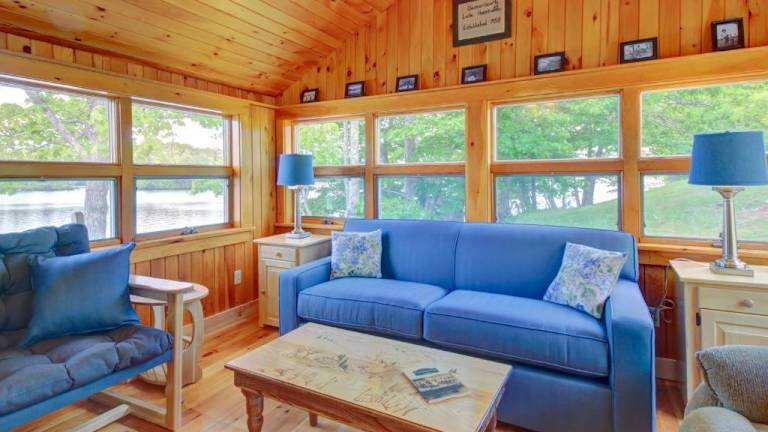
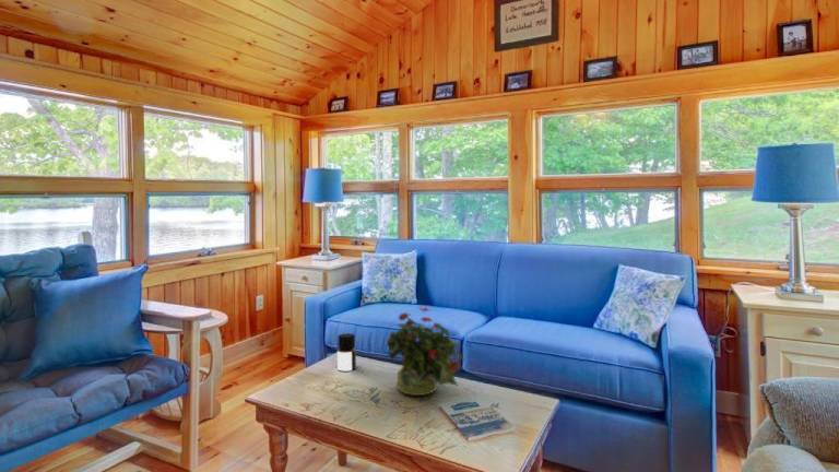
+ bottle [336,332,357,373]
+ potted plant [385,305,465,397]
